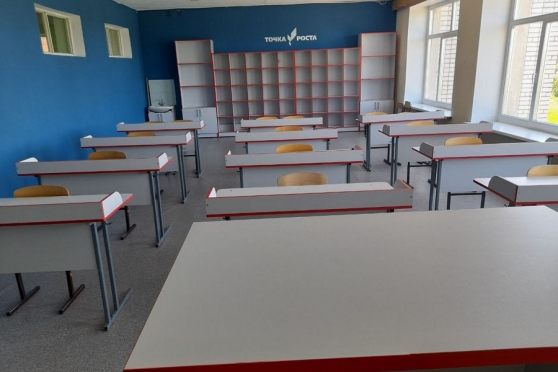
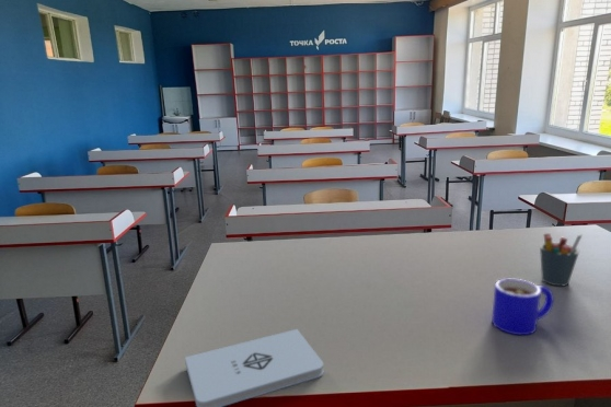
+ pen holder [539,233,584,287]
+ notepad [184,328,324,407]
+ mug [491,278,555,336]
